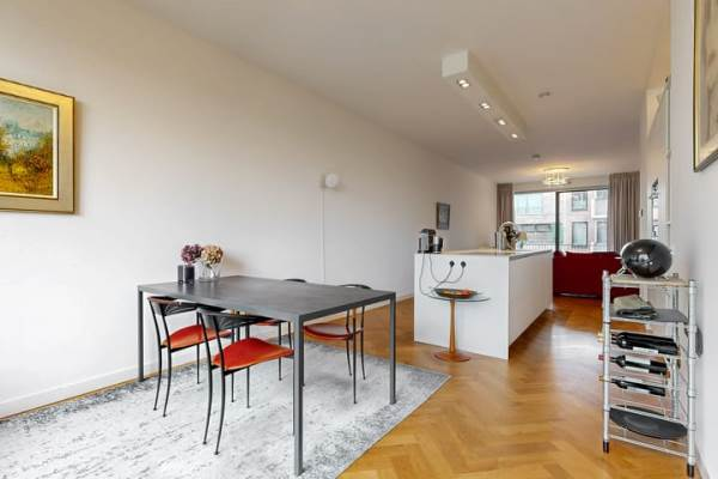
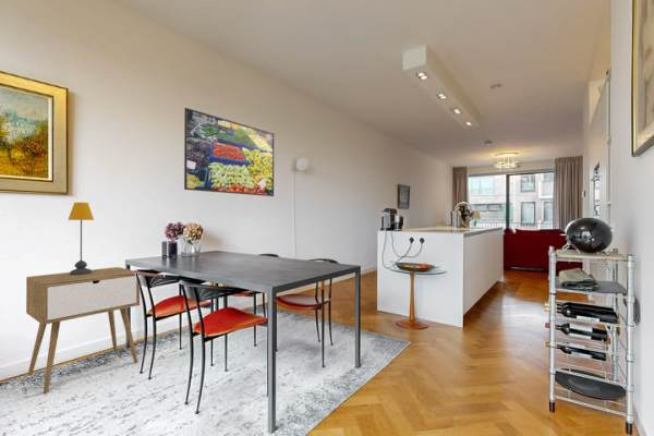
+ nightstand [25,266,141,393]
+ table lamp [68,202,95,276]
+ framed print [183,107,276,197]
